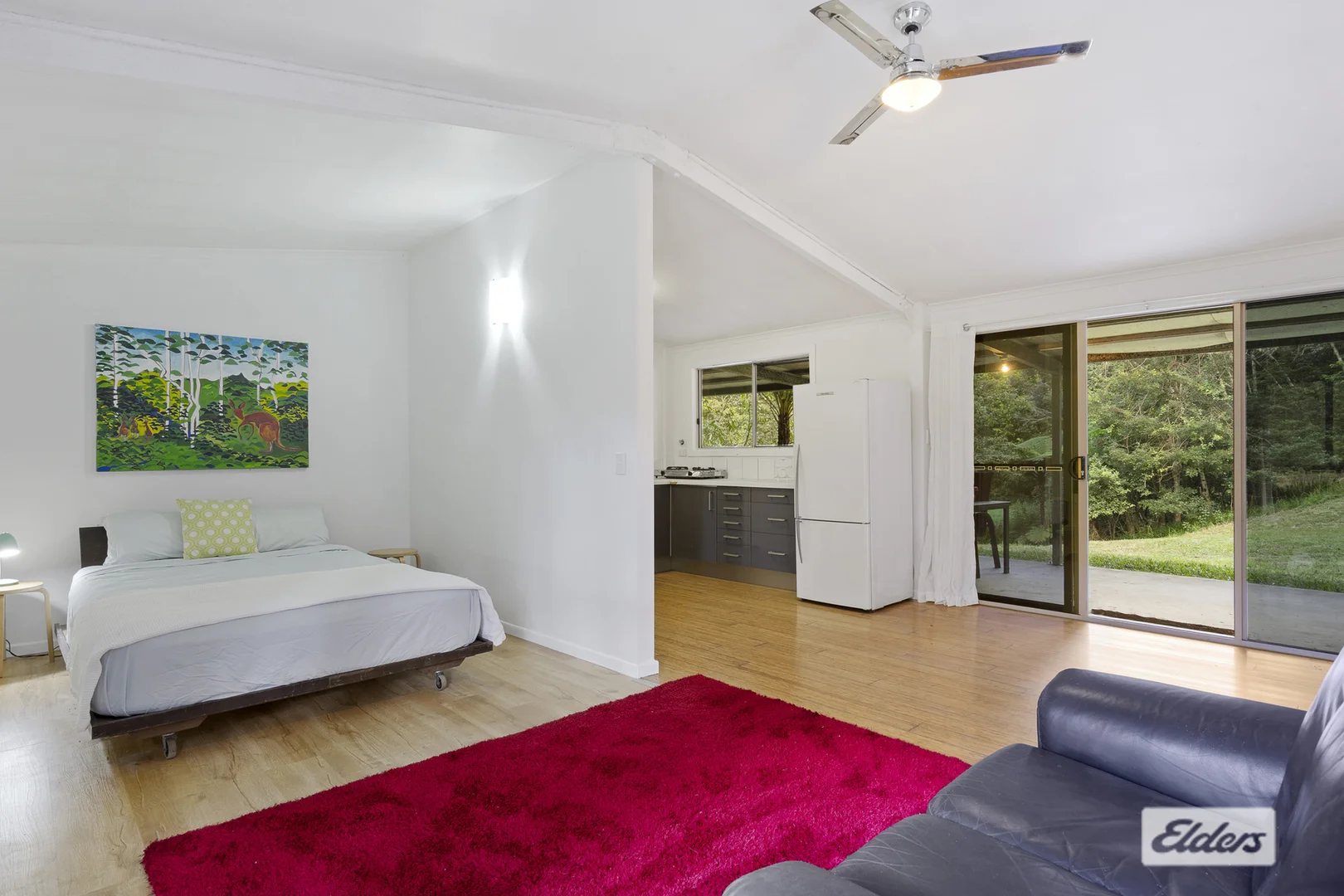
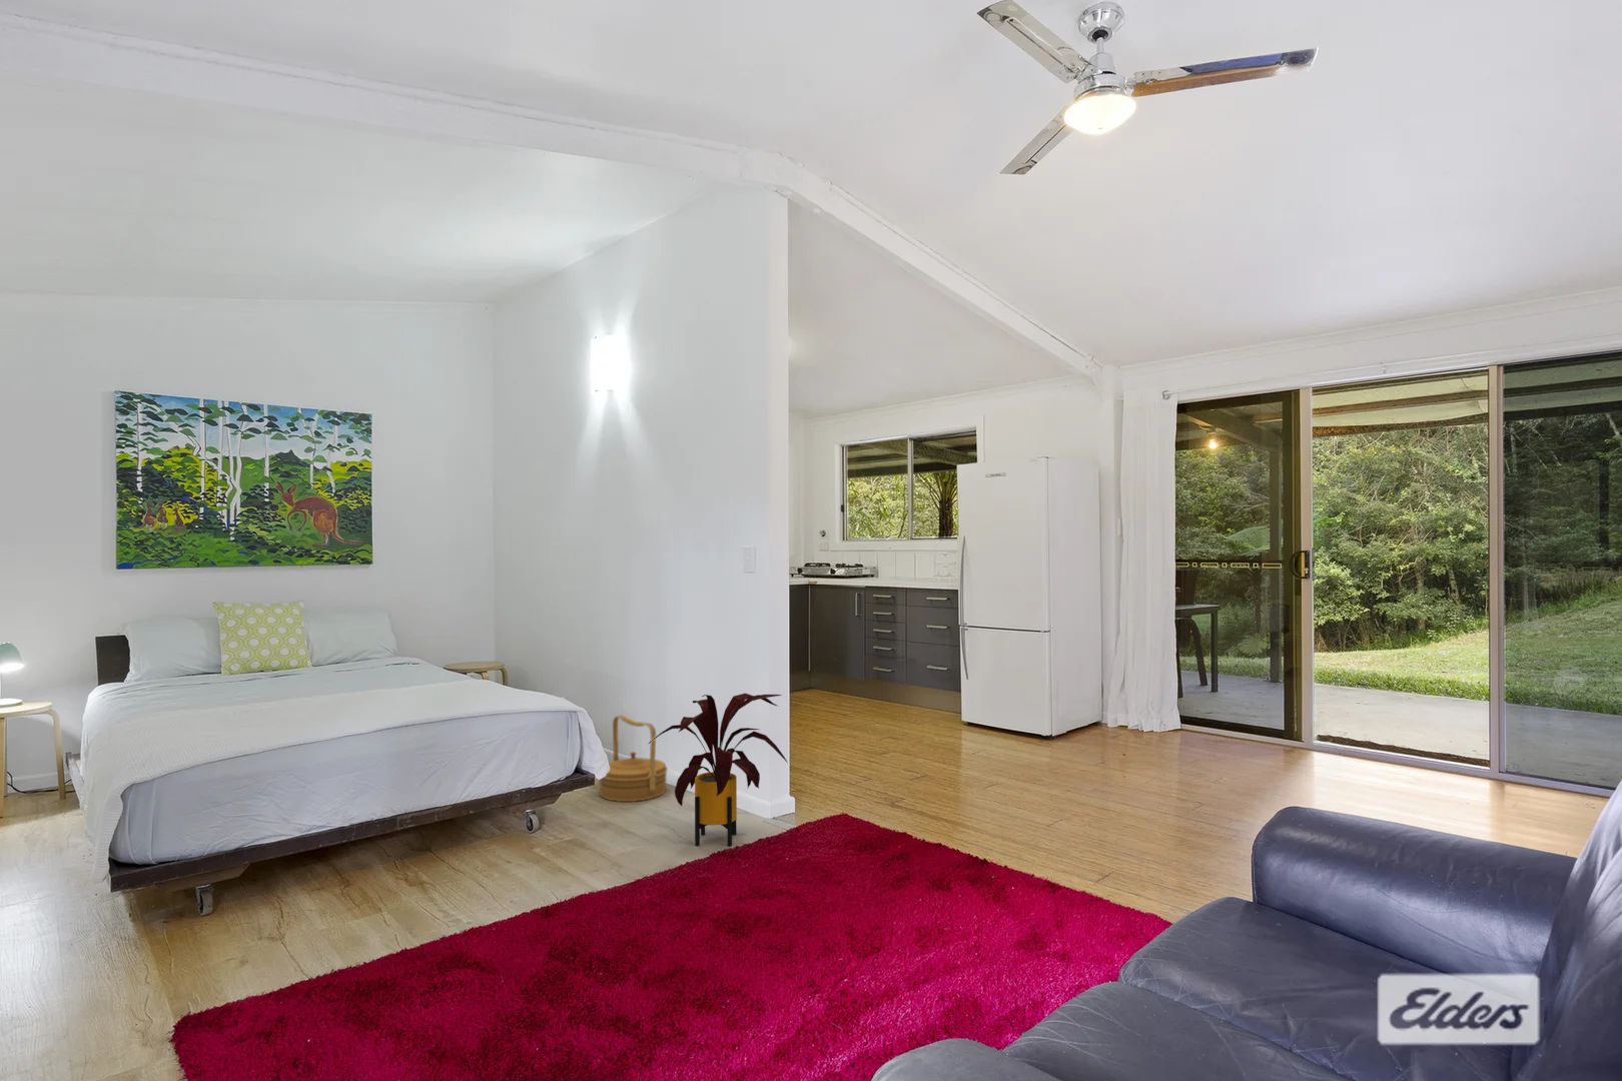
+ basket [599,714,669,802]
+ house plant [648,693,788,847]
